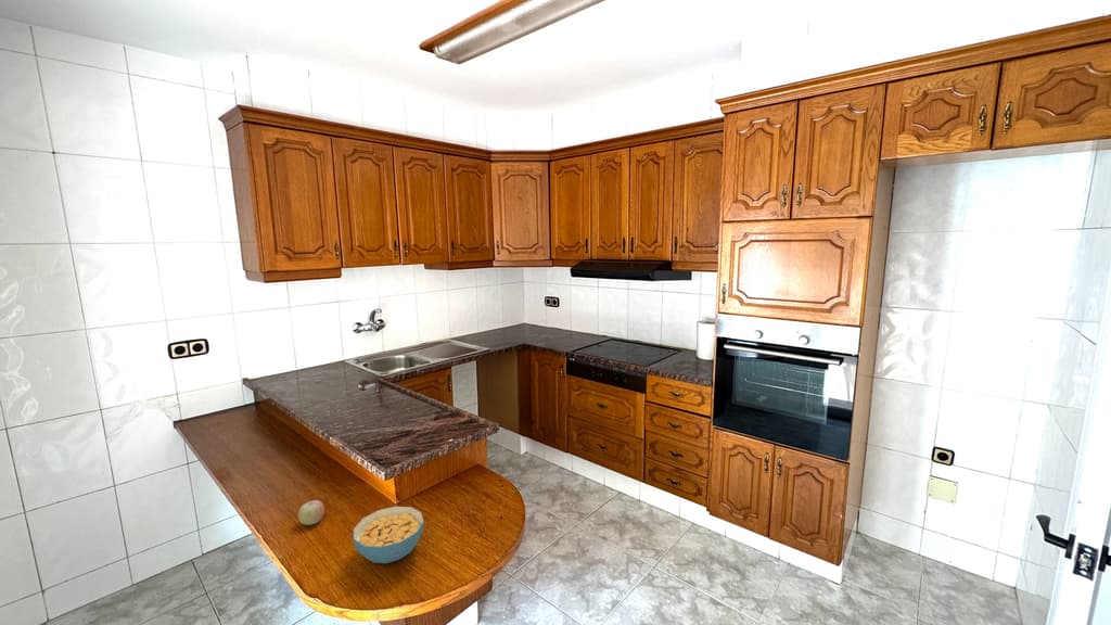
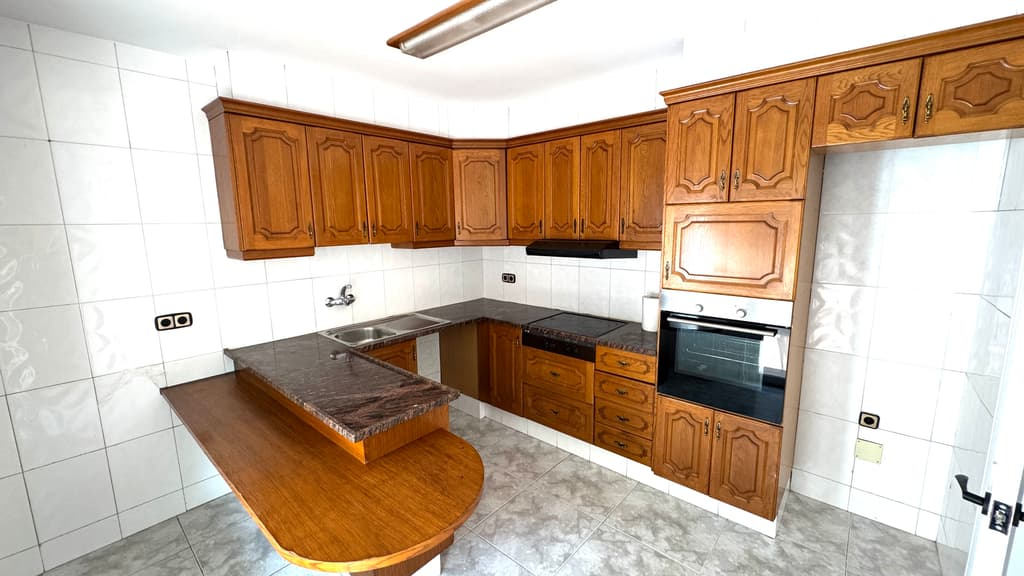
- cereal bowl [353,506,425,564]
- fruit [297,499,325,526]
